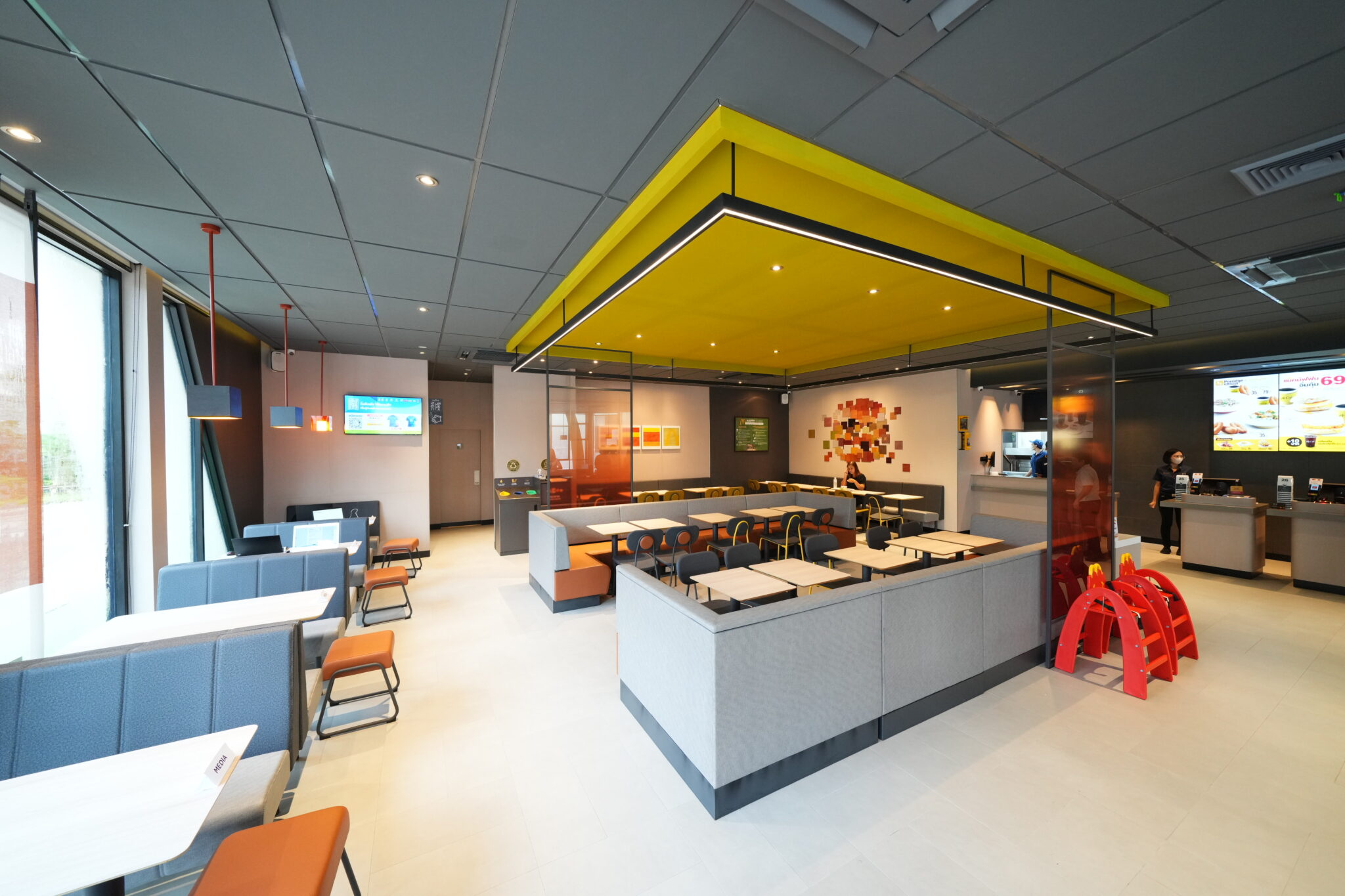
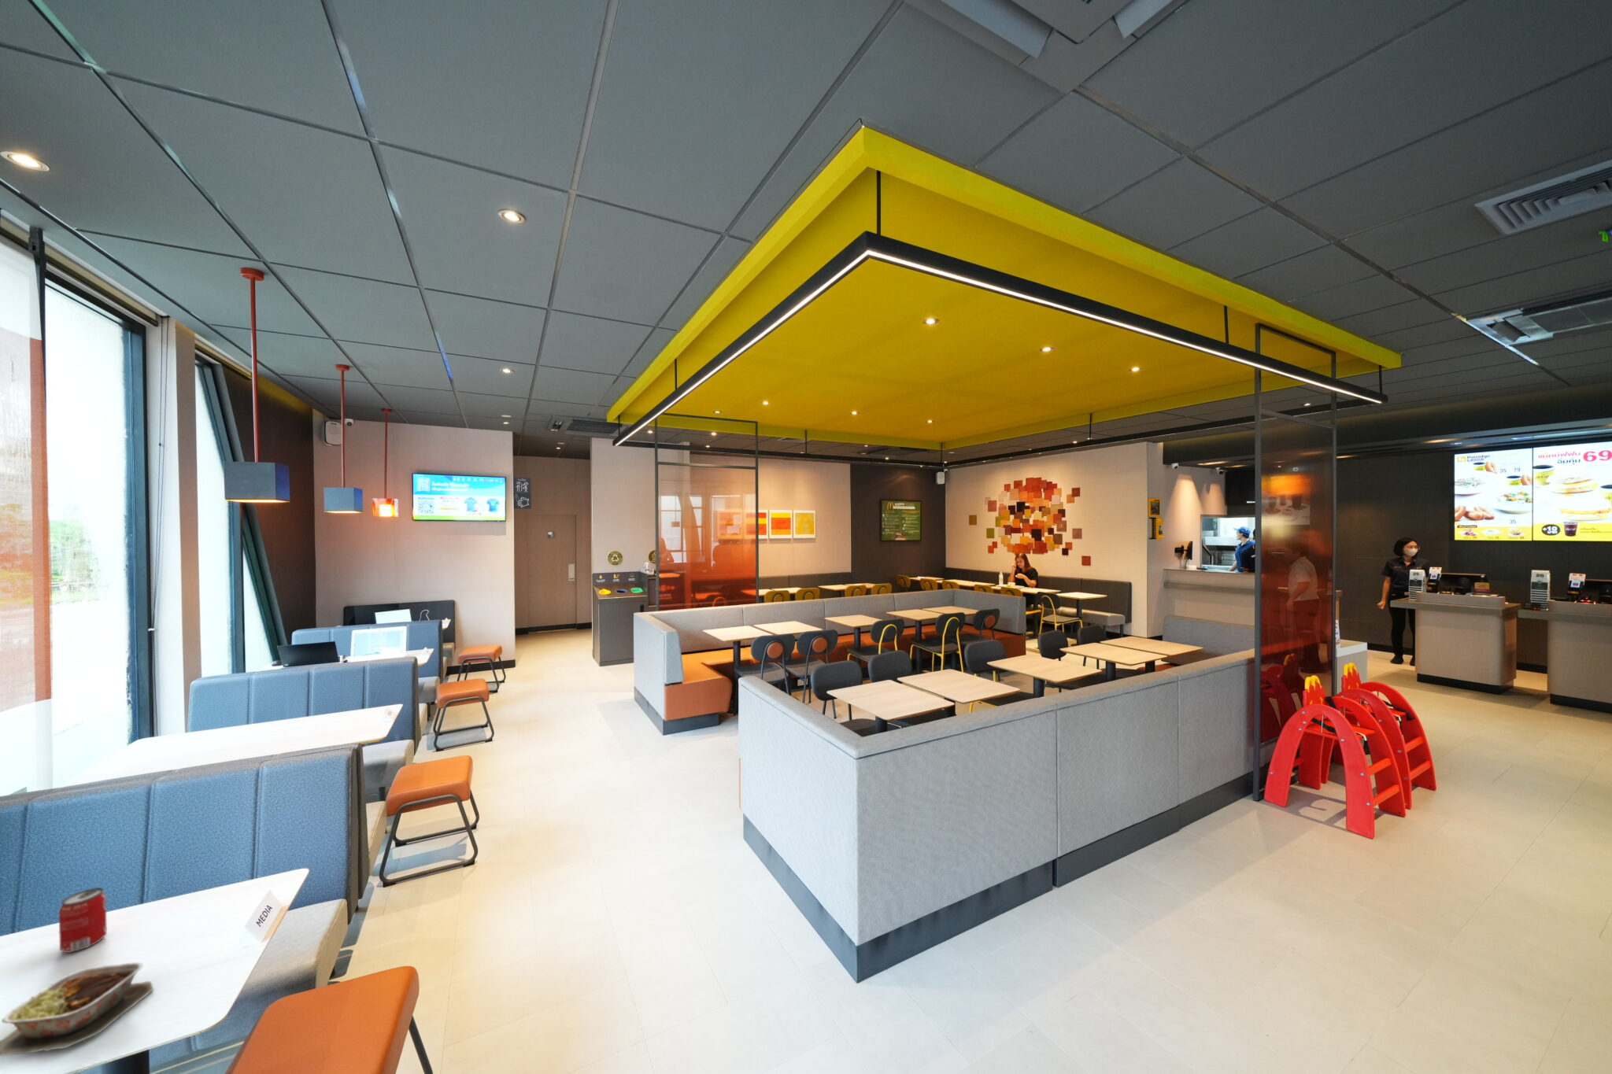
+ beverage can [59,887,108,954]
+ takeout container [0,961,155,1057]
